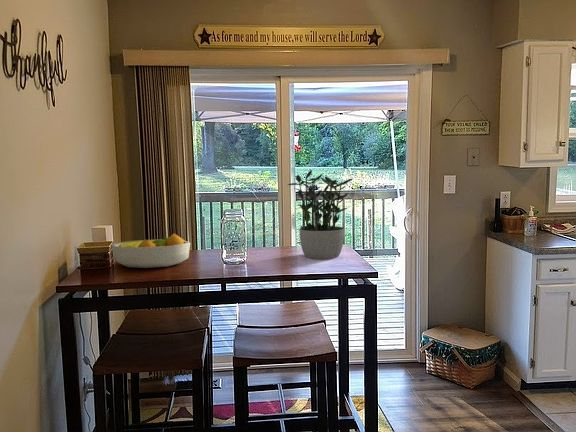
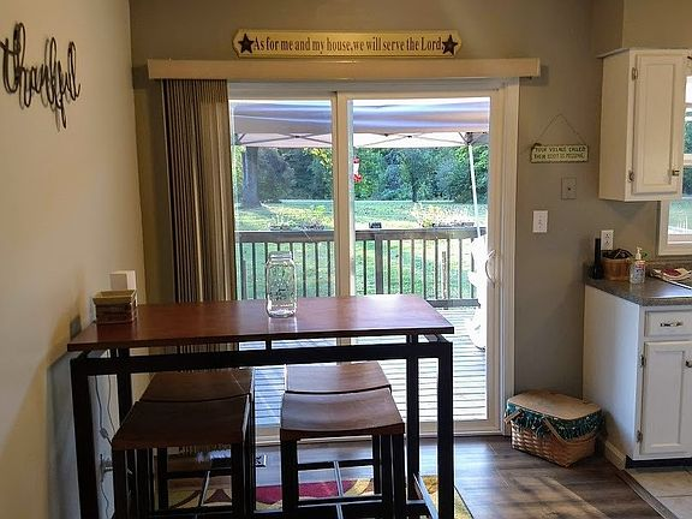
- potted plant [287,169,354,260]
- fruit bowl [110,233,191,269]
